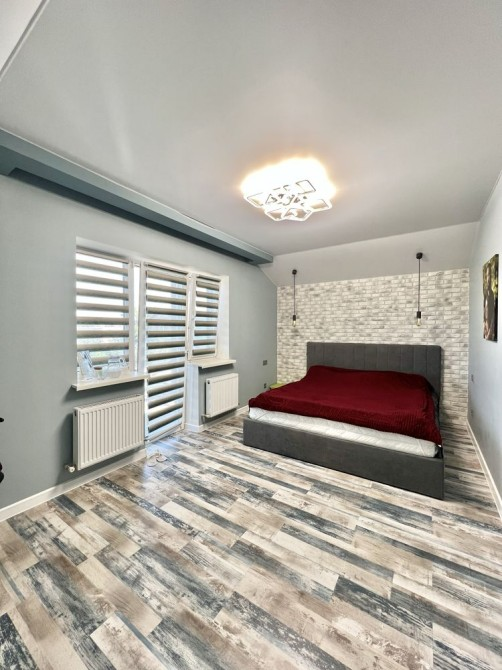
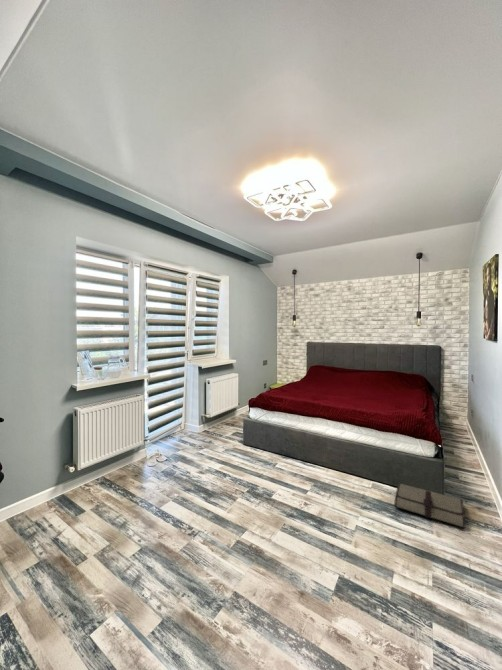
+ tool roll [393,482,466,529]
